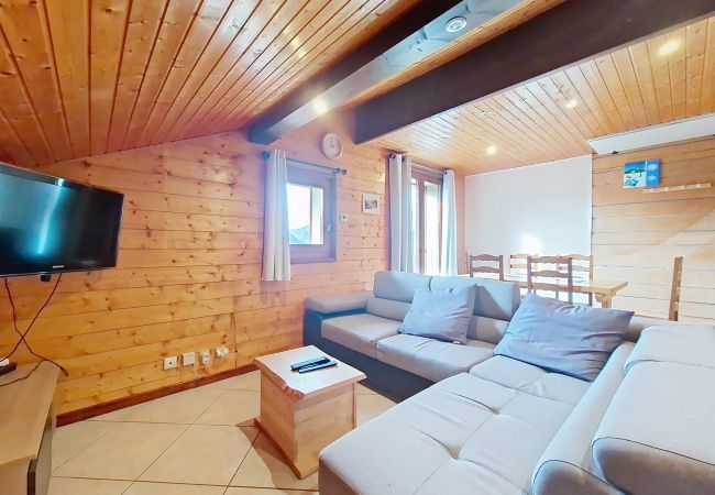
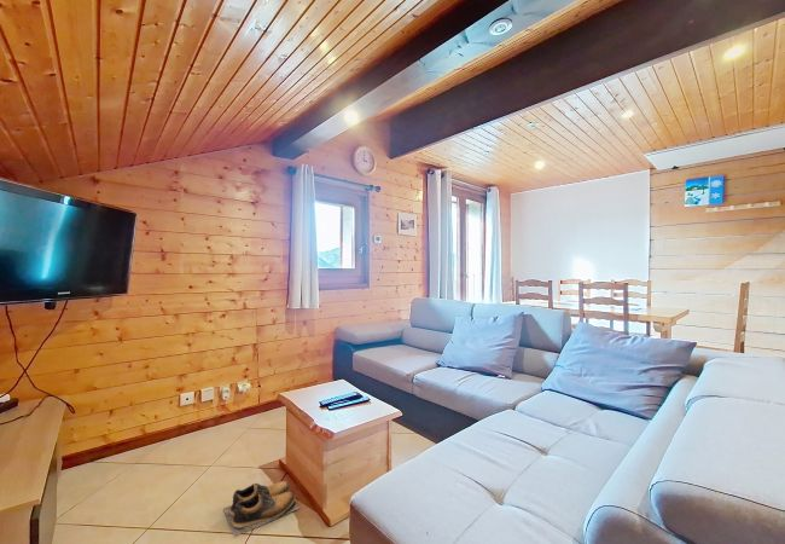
+ shoes [222,480,301,538]
